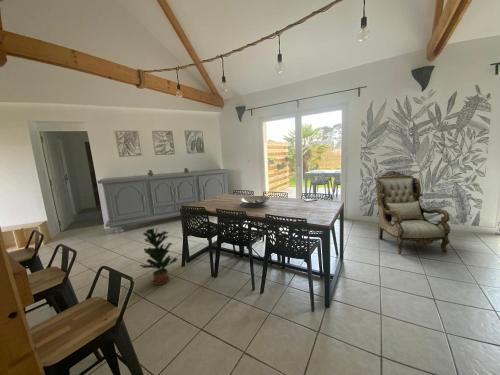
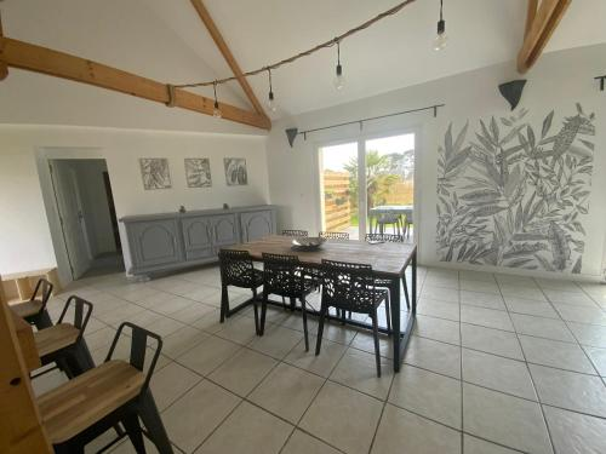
- potted plant [139,227,178,286]
- armchair [373,170,451,255]
